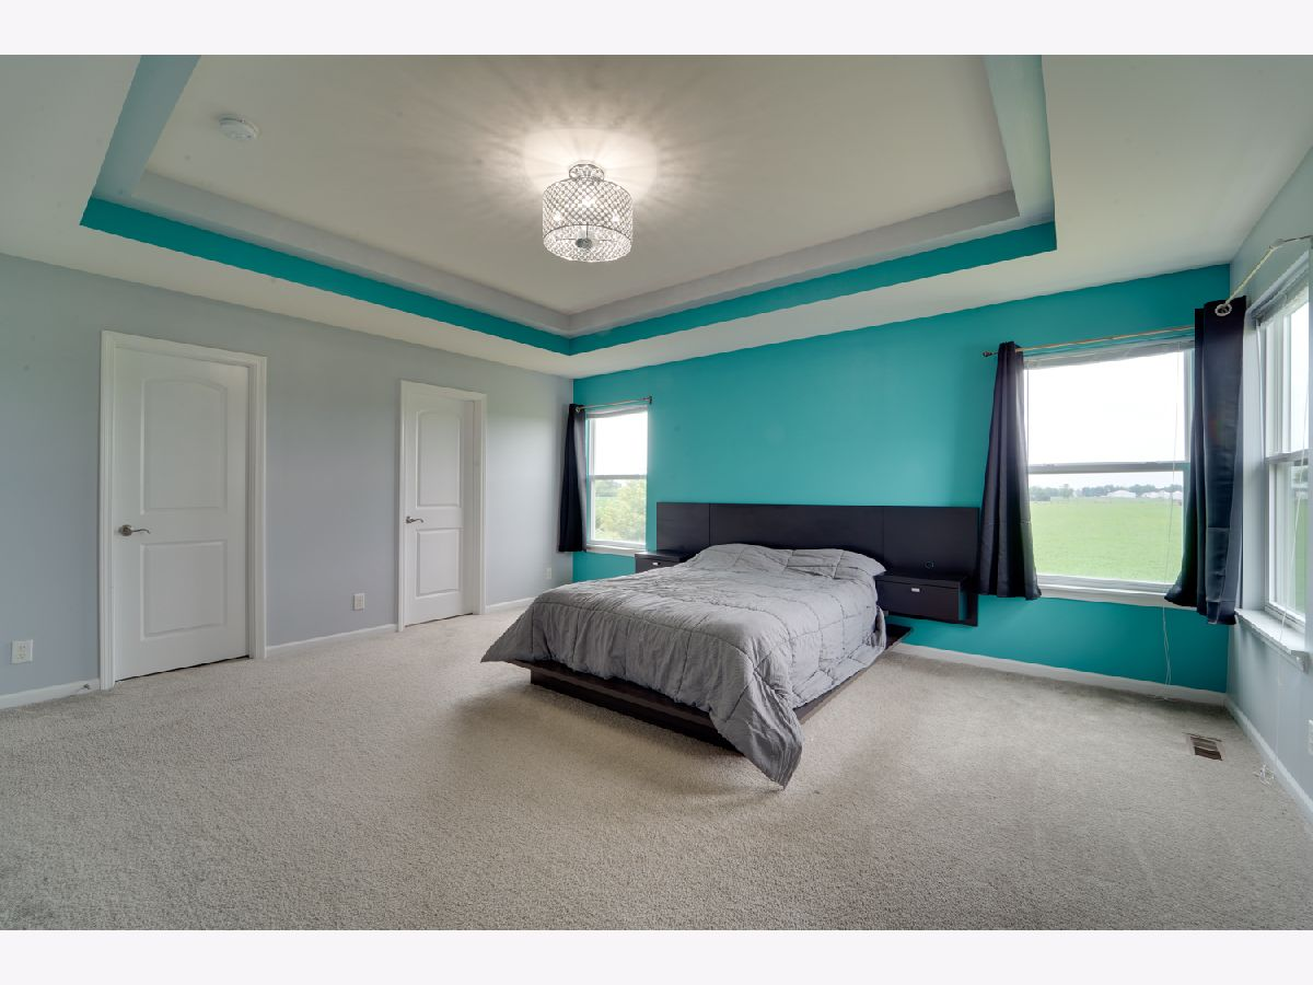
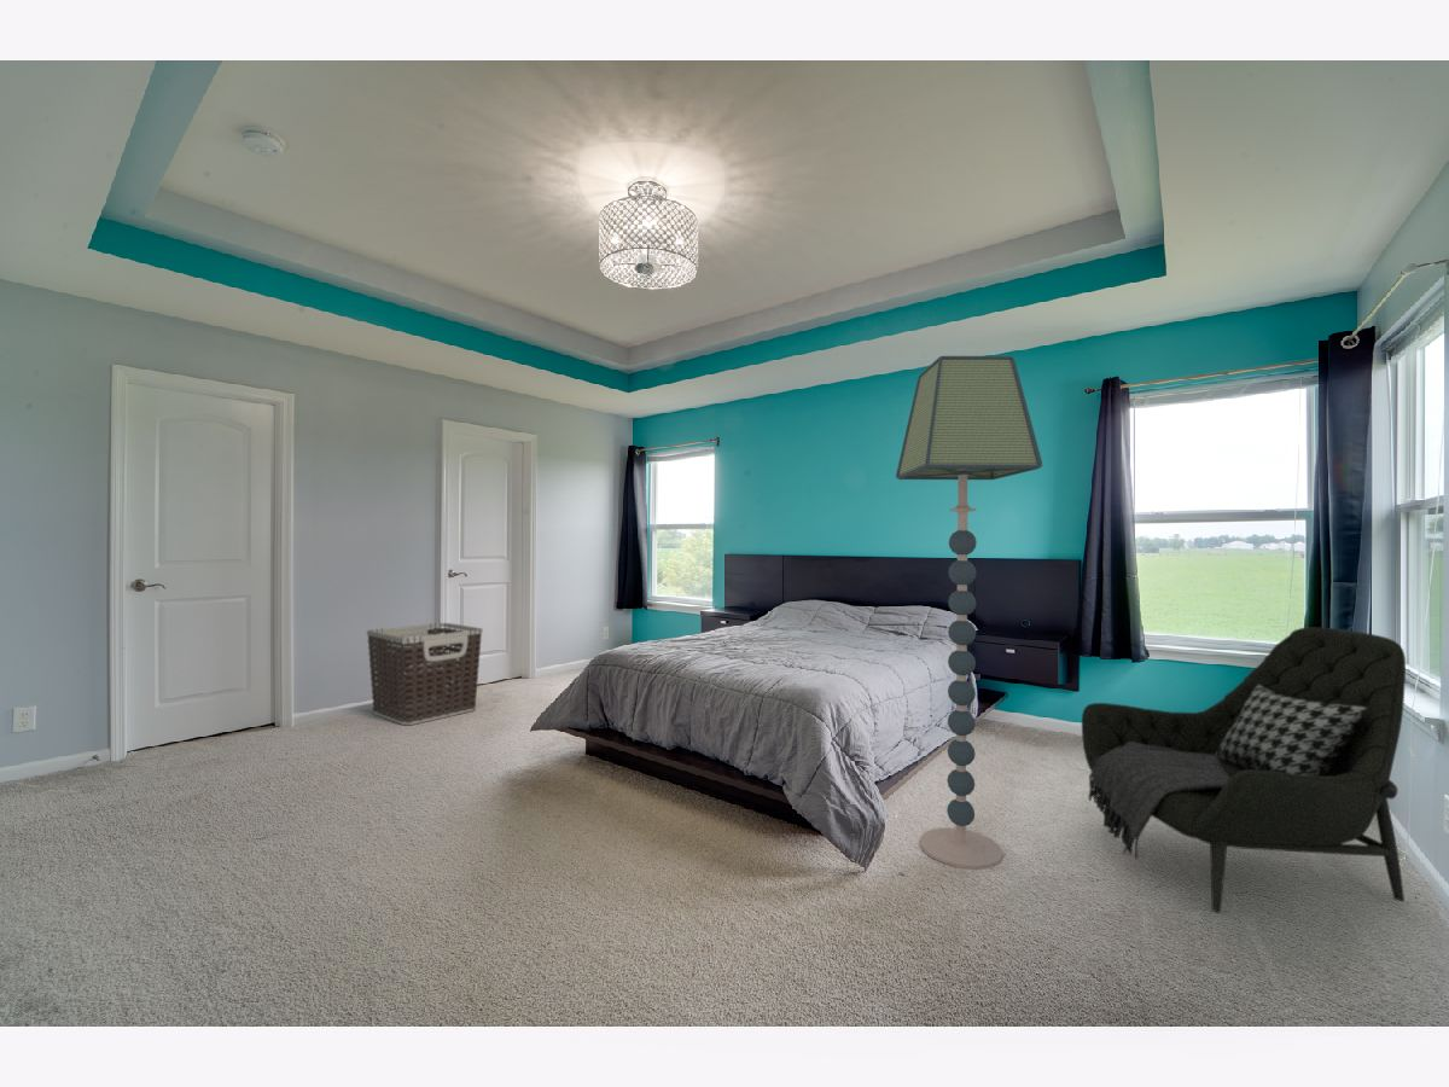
+ clothes hamper [366,622,484,726]
+ armchair [1081,627,1407,913]
+ floor lamp [895,355,1043,871]
